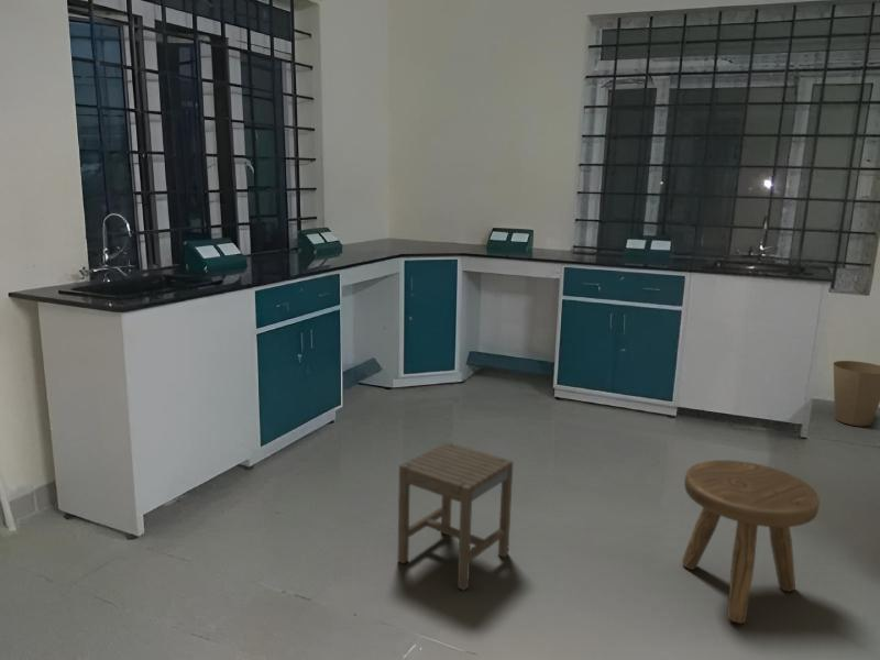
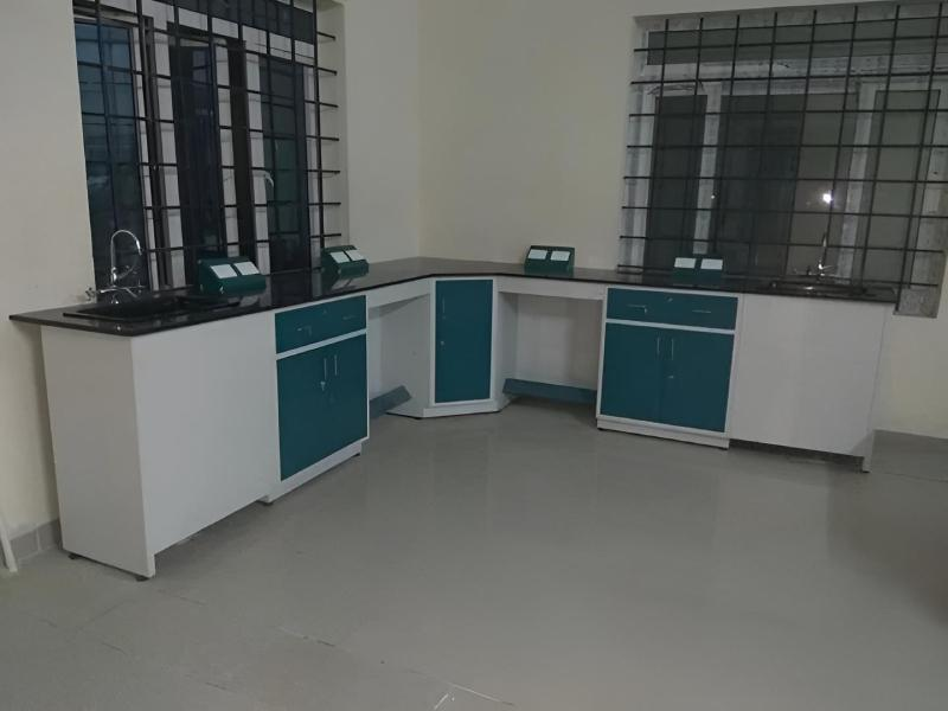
- stool [397,441,514,592]
- stool [681,459,821,624]
- trash can [833,360,880,427]
